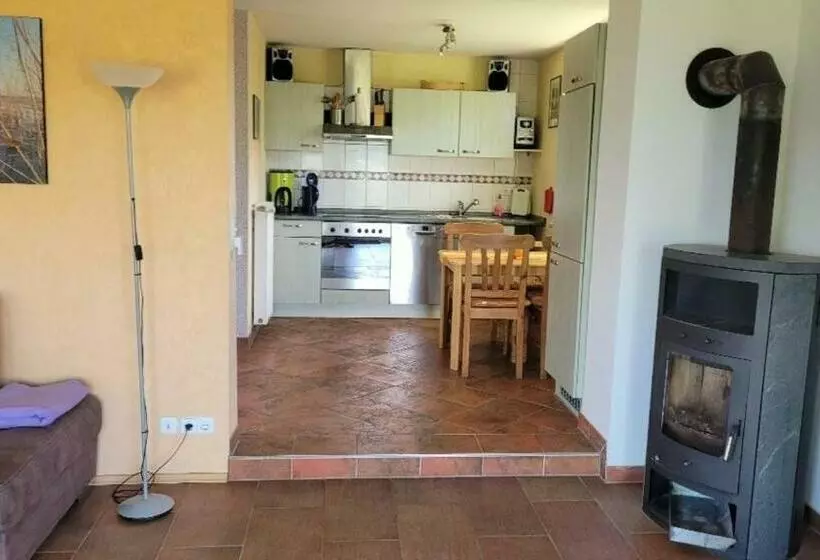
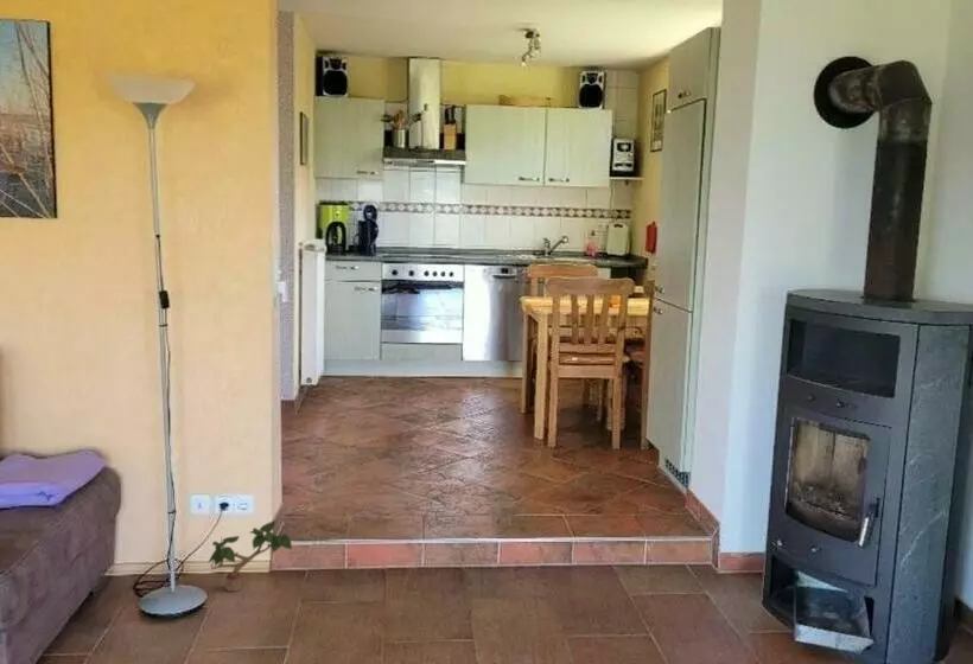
+ potted plant [206,519,293,593]
